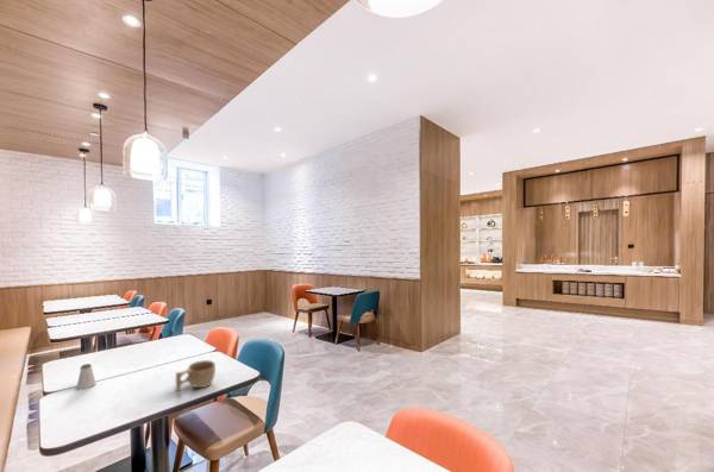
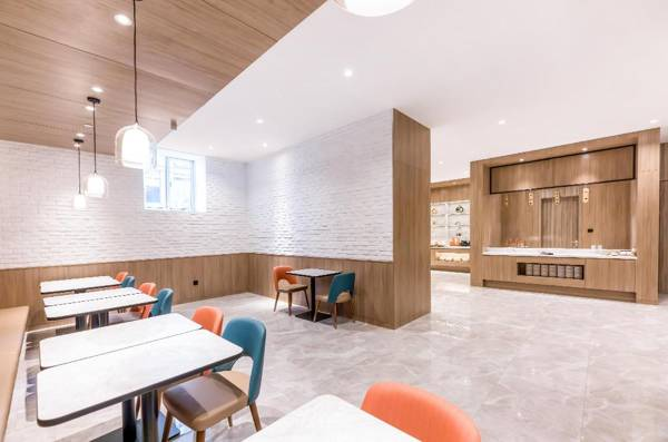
- cup [174,359,217,392]
- saltshaker [75,363,96,390]
